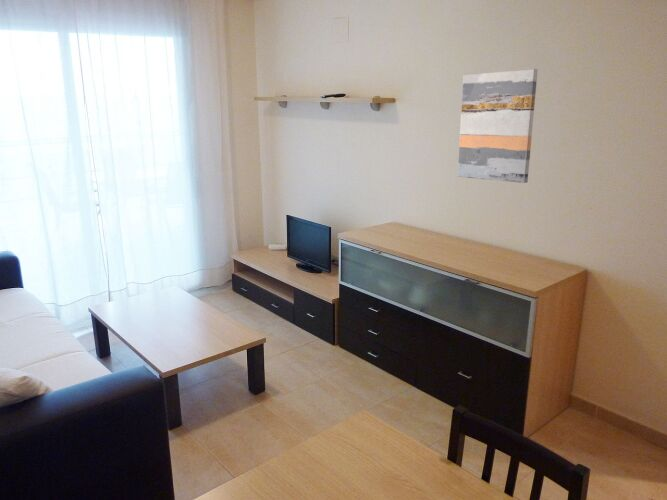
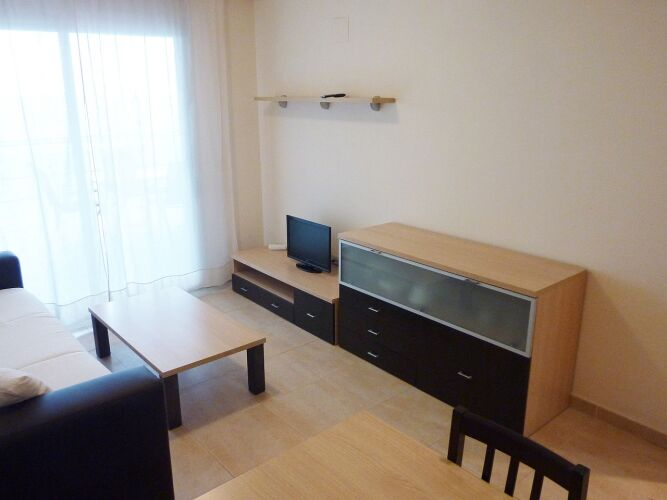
- wall art [457,68,539,184]
